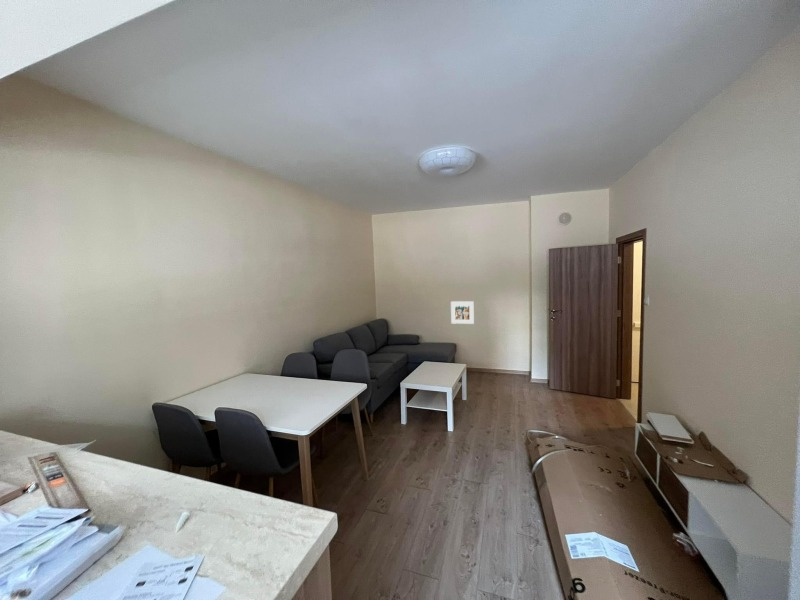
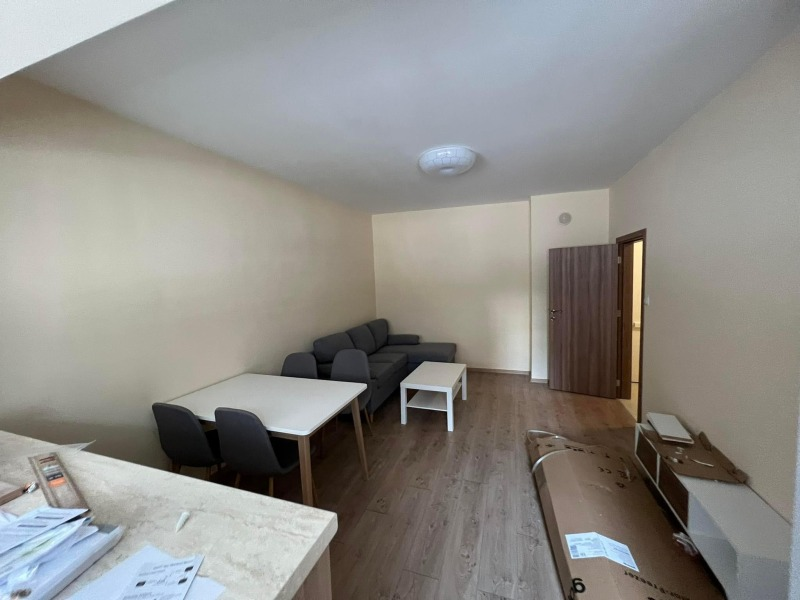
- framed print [450,300,475,325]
